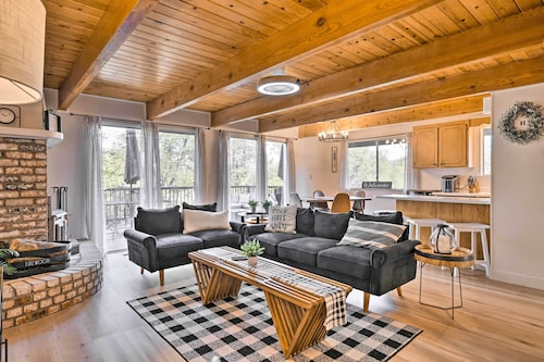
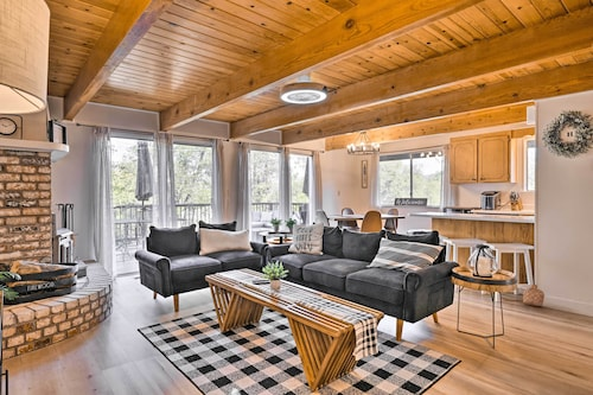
+ basket [522,283,546,307]
